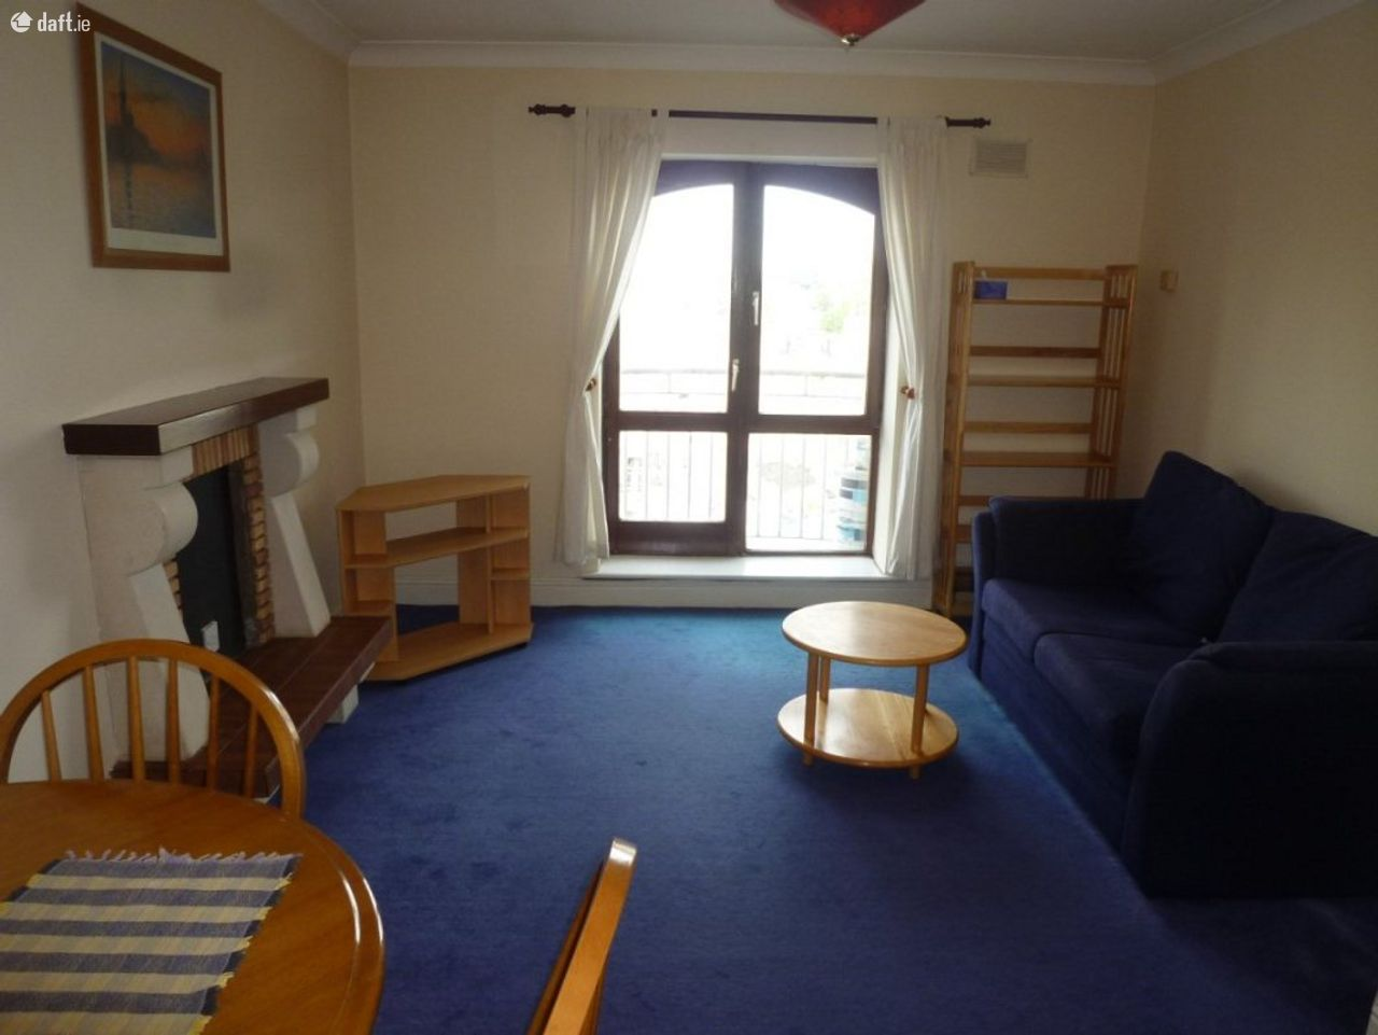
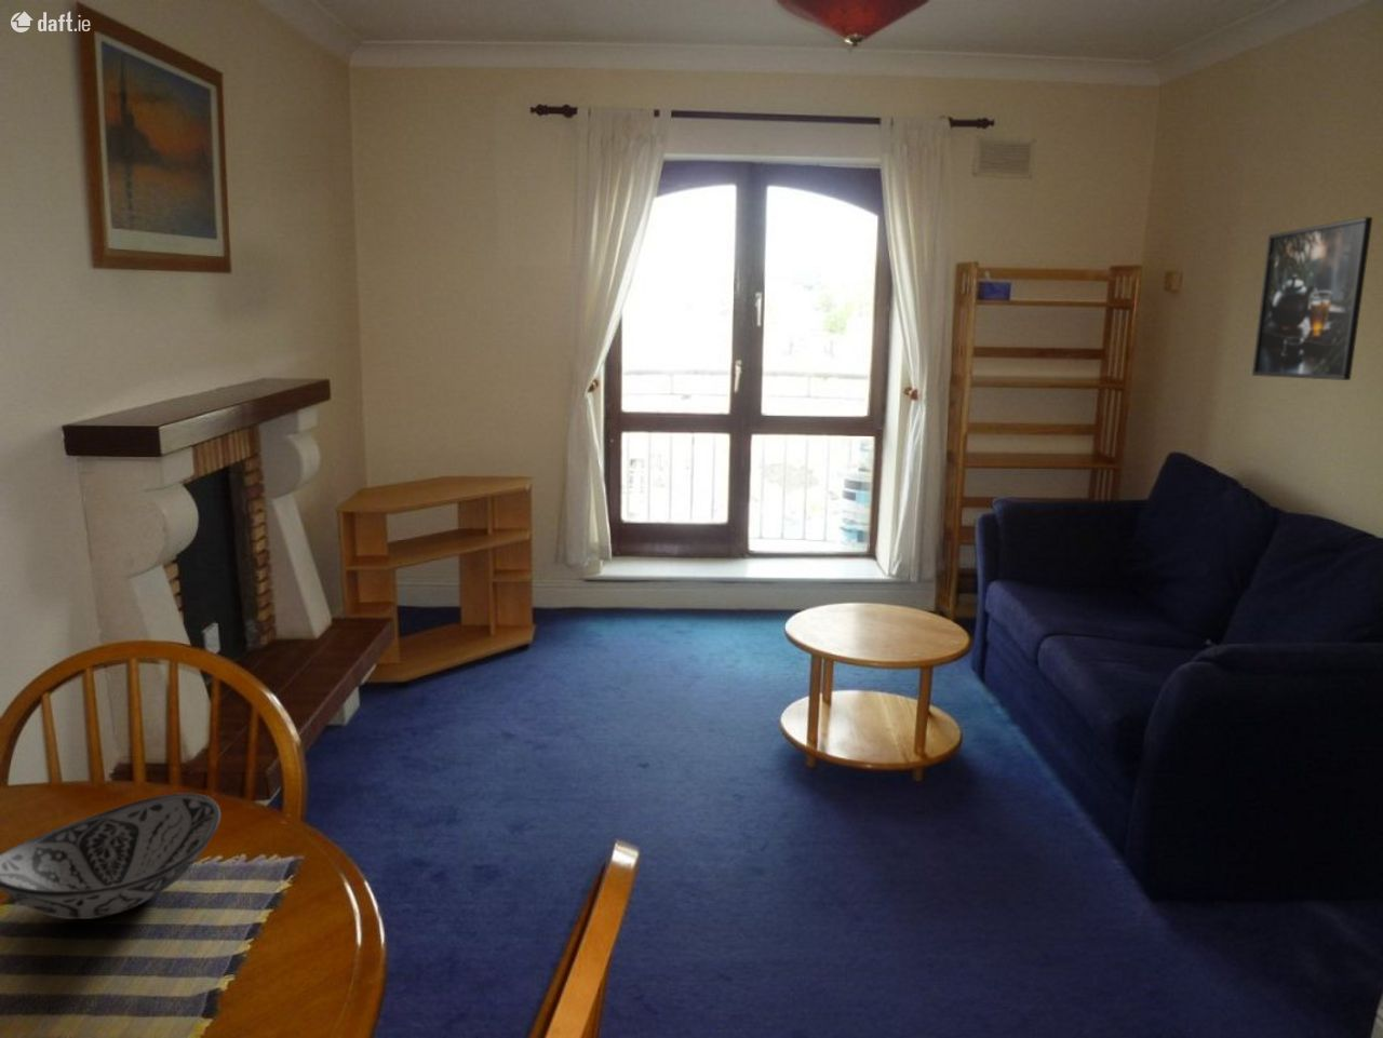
+ decorative bowl [0,792,221,920]
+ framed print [1251,216,1373,382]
